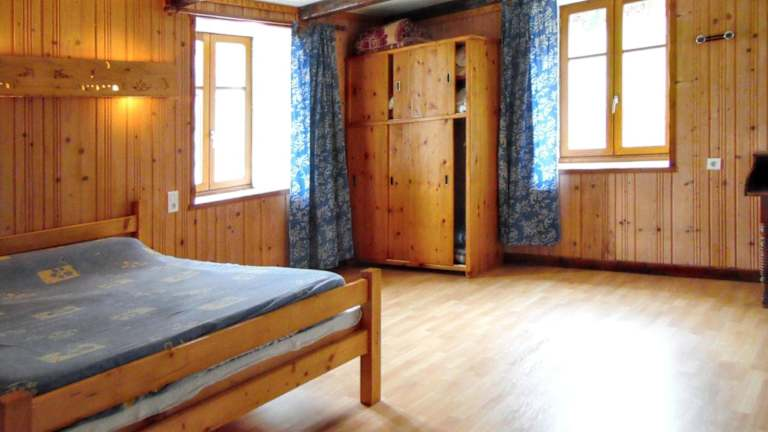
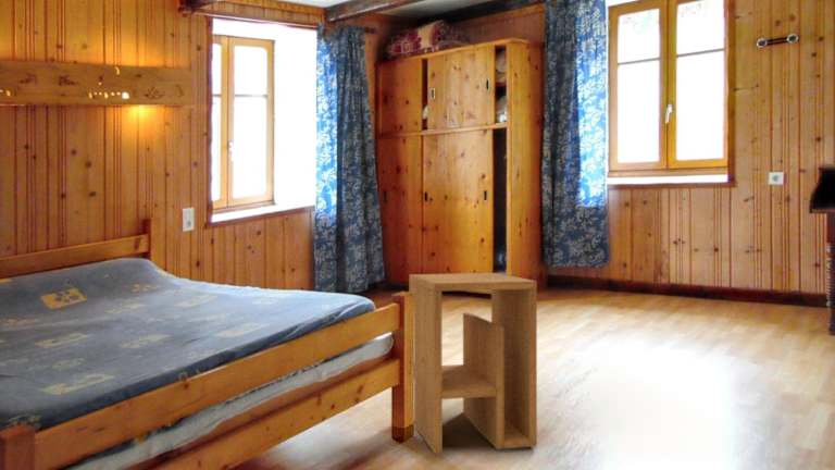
+ side table [408,272,538,455]
